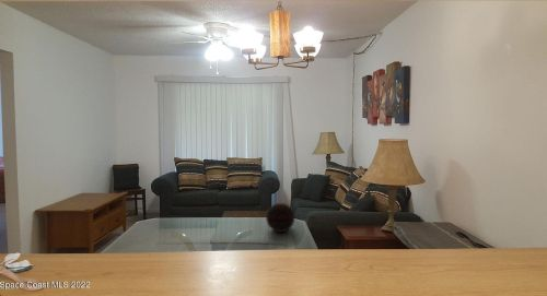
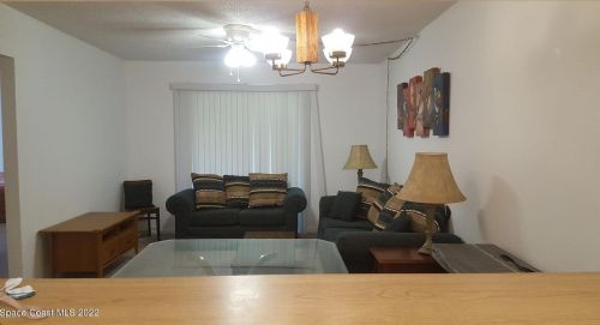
- decorative orb [265,202,296,234]
